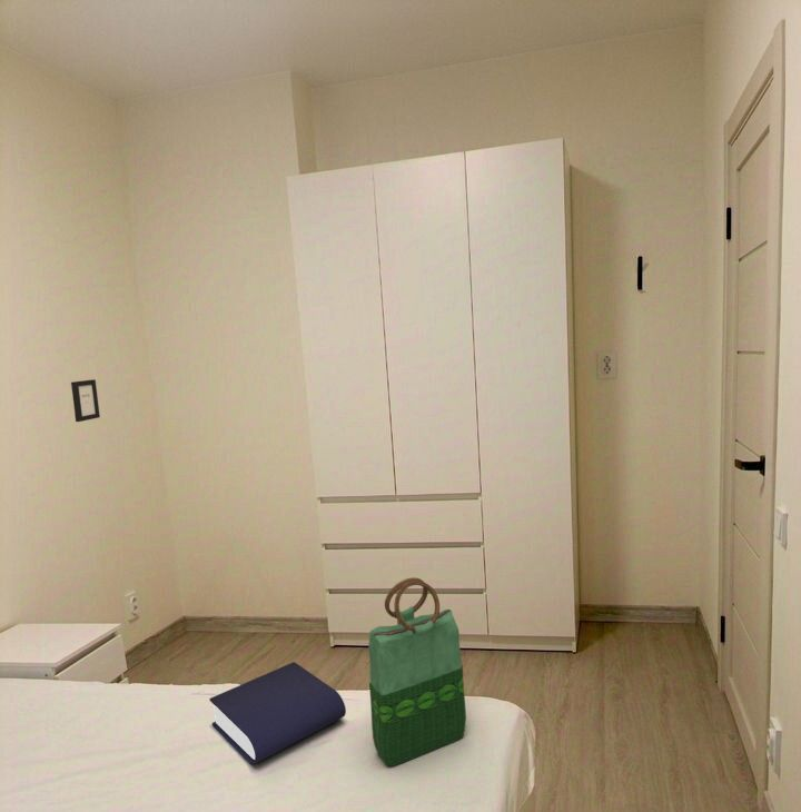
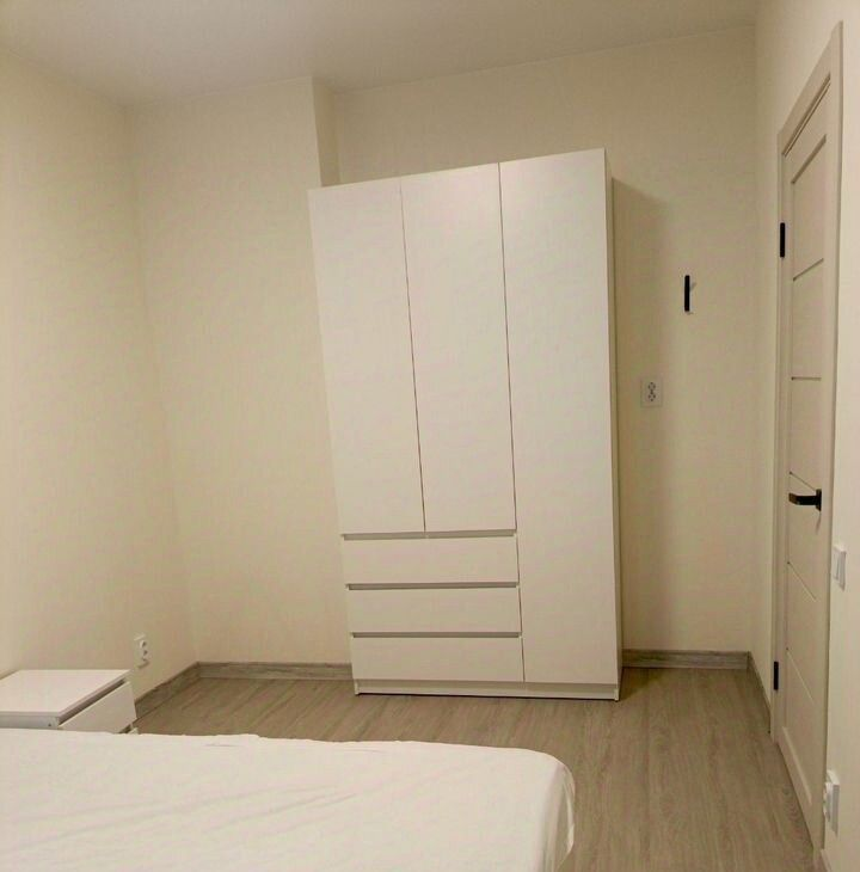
- book [208,661,347,765]
- tote bag [367,576,467,768]
- picture frame [70,378,101,423]
